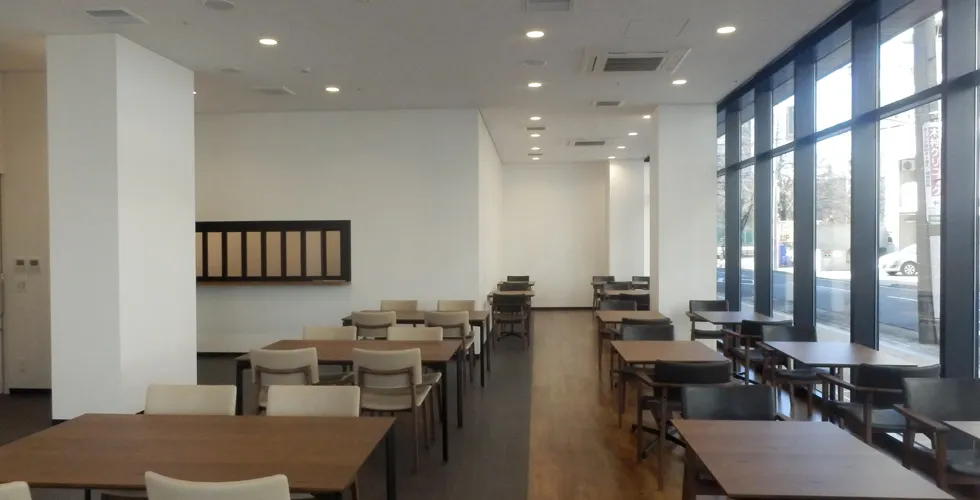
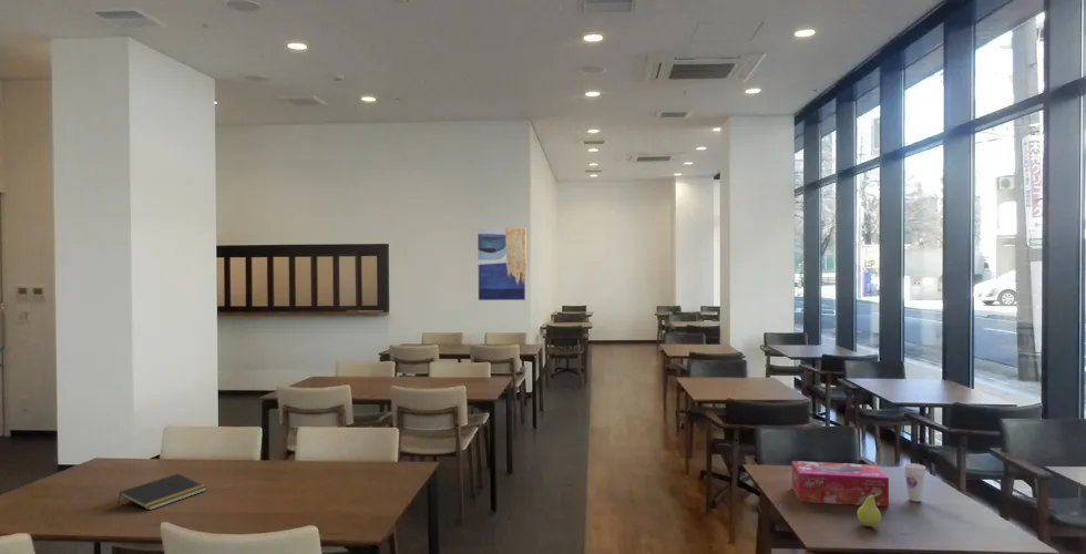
+ notepad [116,472,208,511]
+ cup [903,462,926,503]
+ wall art [477,227,527,301]
+ fruit [856,493,882,527]
+ tissue box [791,460,890,507]
